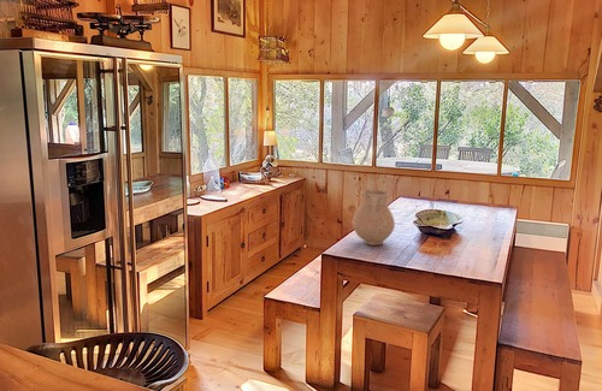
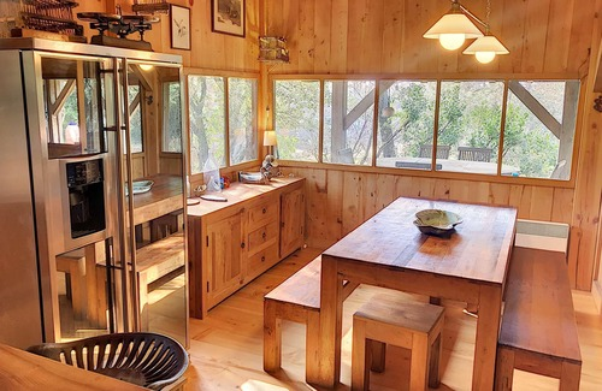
- vase [352,189,396,247]
